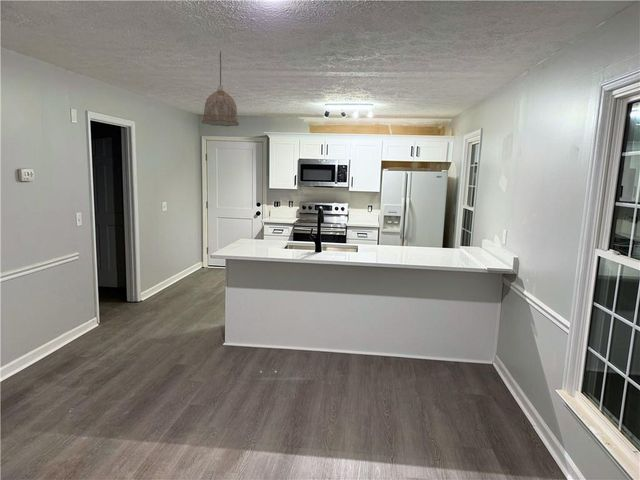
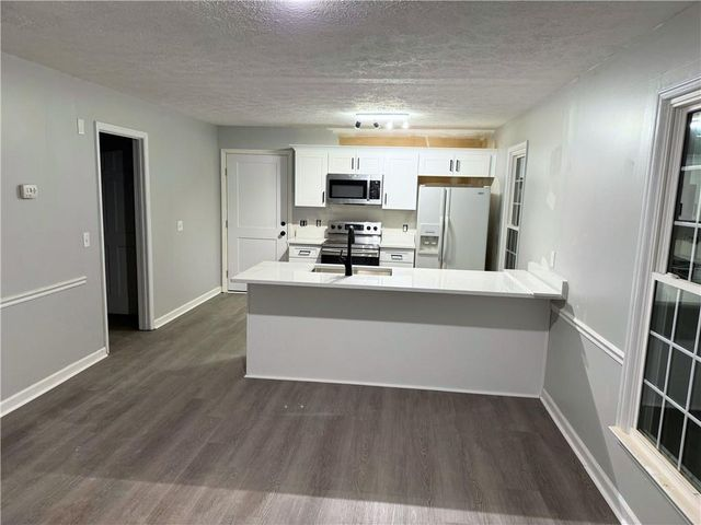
- pendant lamp [201,50,240,127]
